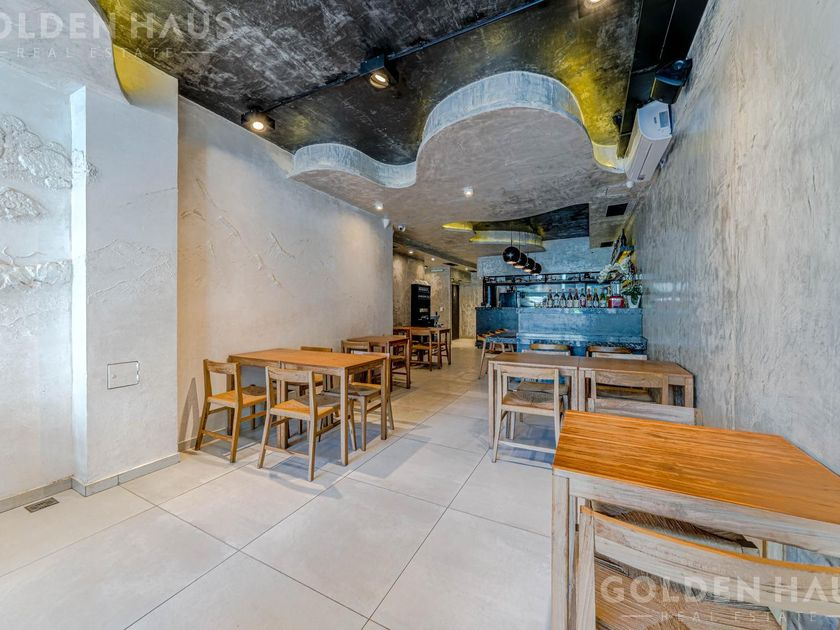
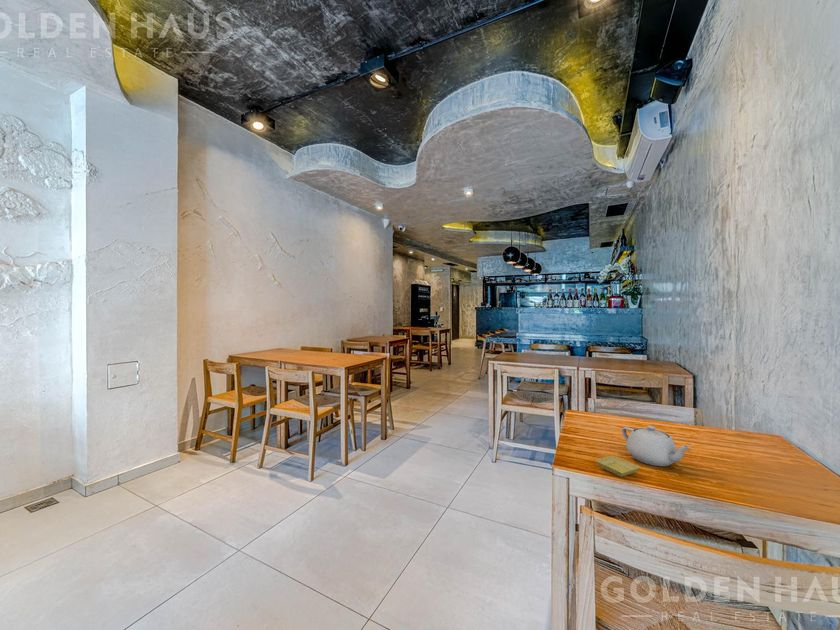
+ teapot [621,425,692,467]
+ saucer [594,455,642,478]
